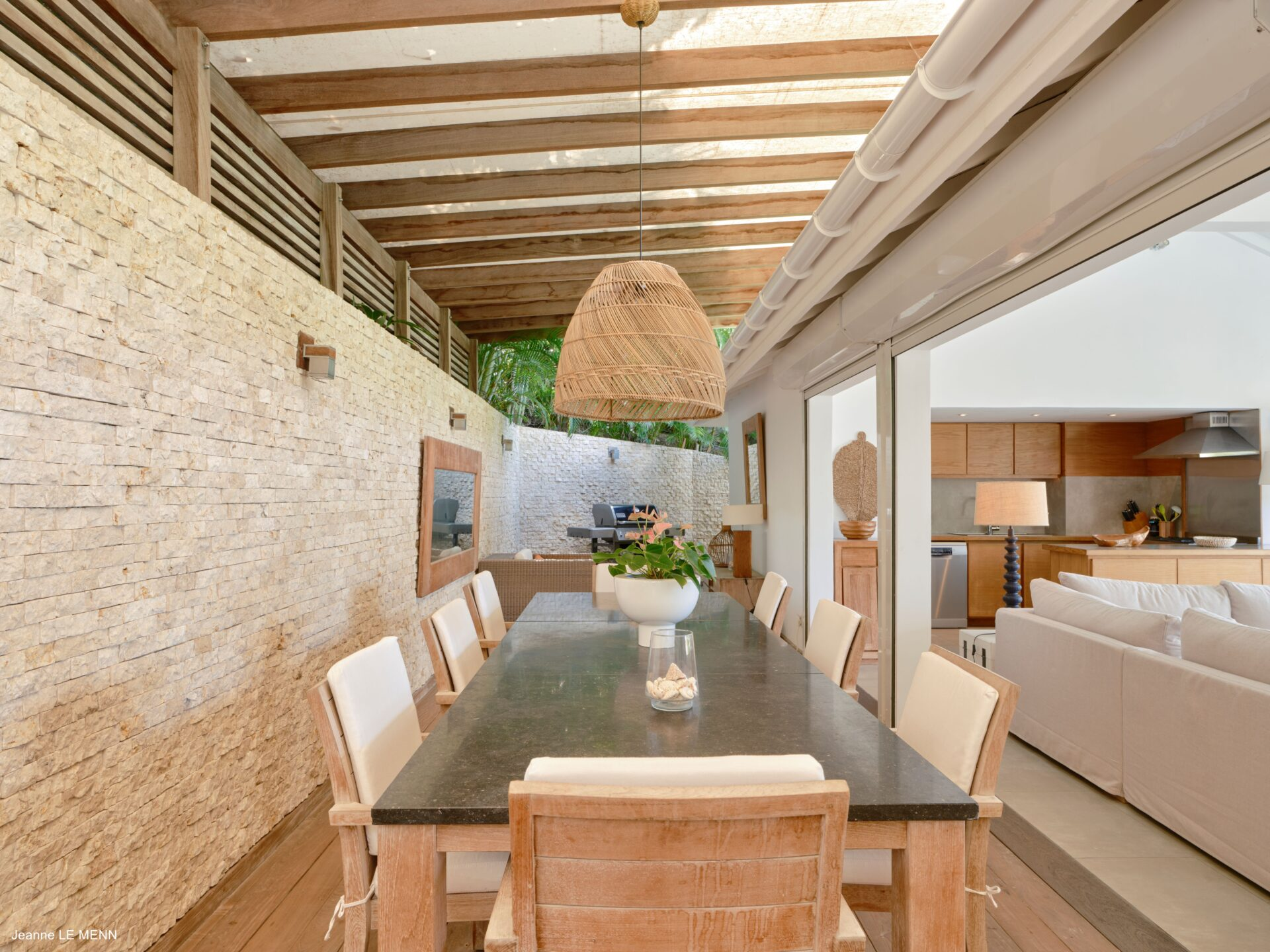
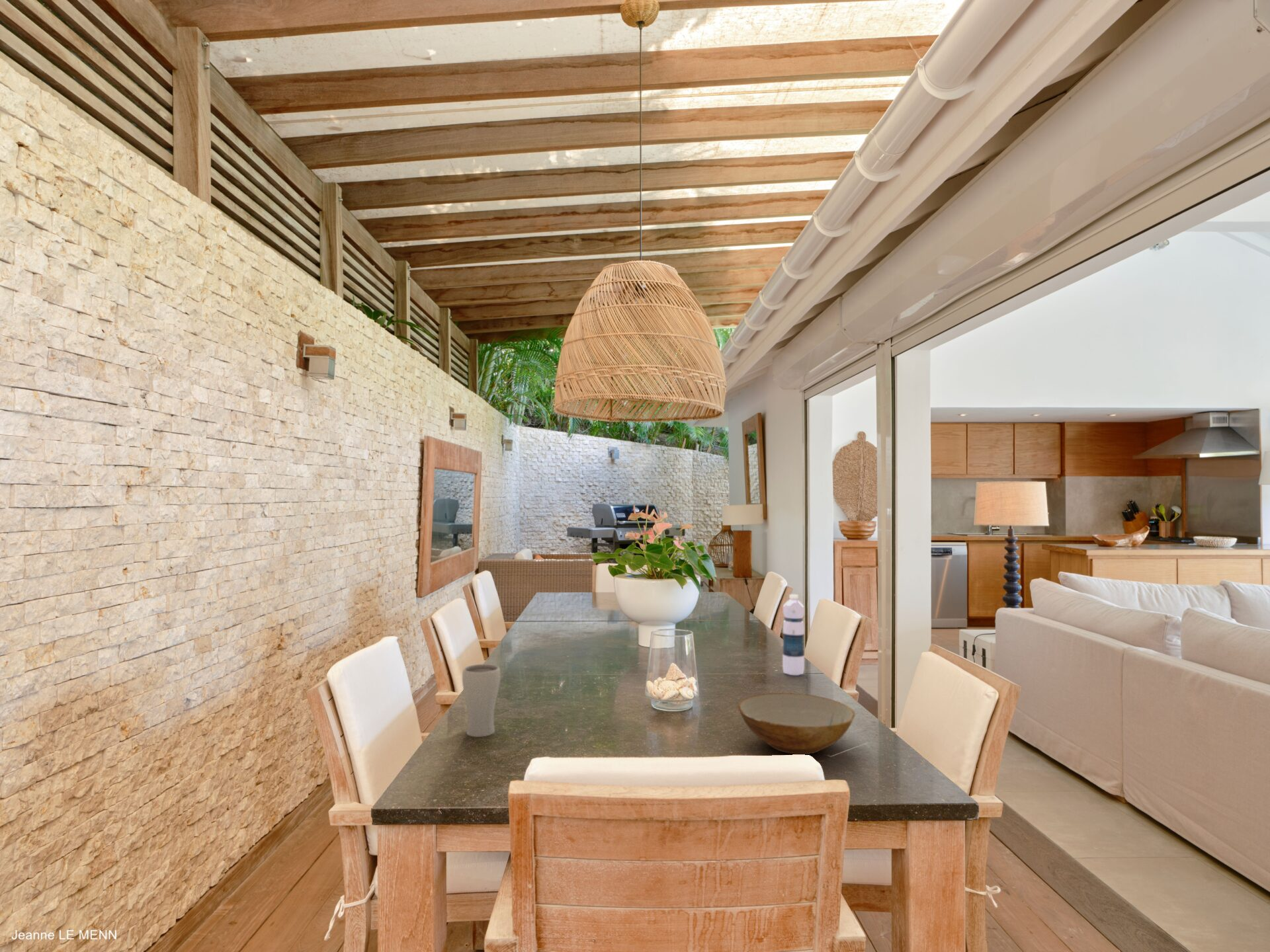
+ drinking glass [462,664,501,738]
+ bowl [737,692,856,755]
+ water bottle [782,594,805,676]
